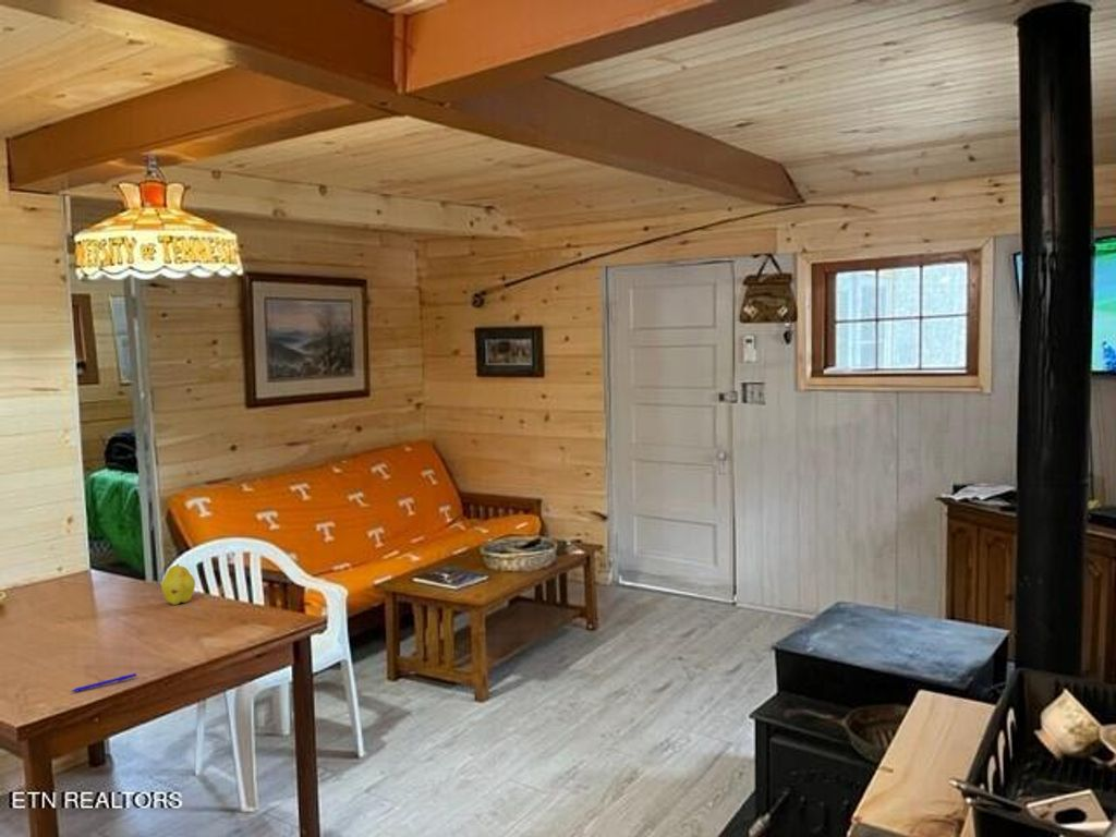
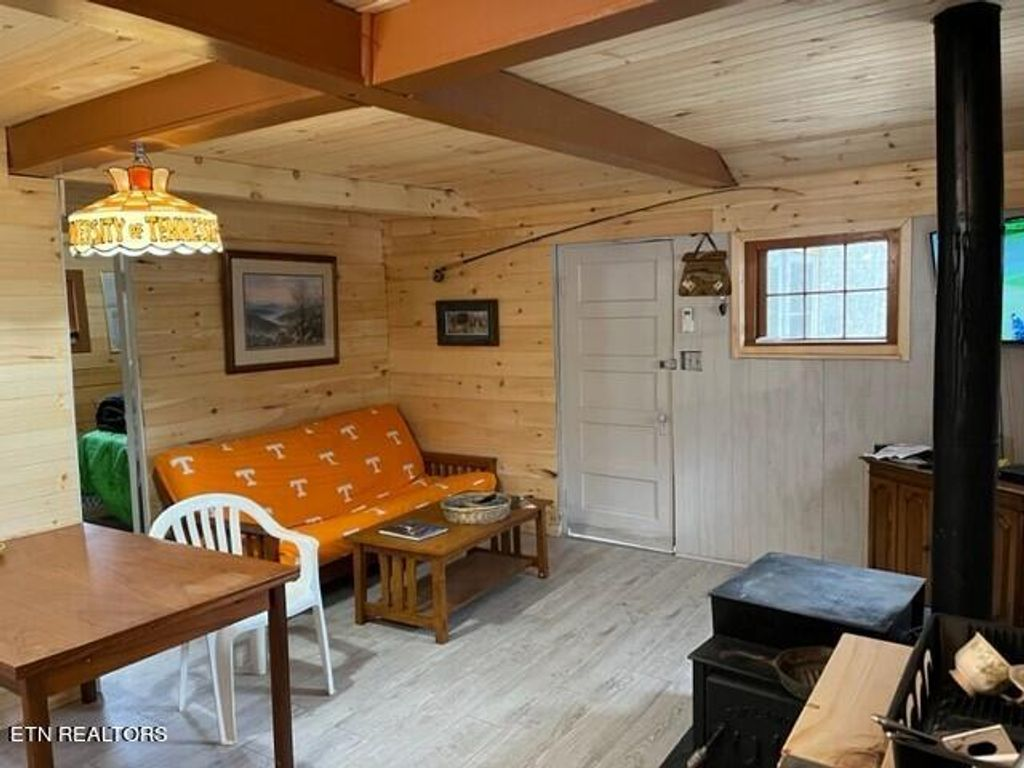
- fruit [160,563,196,606]
- pen [69,672,138,693]
